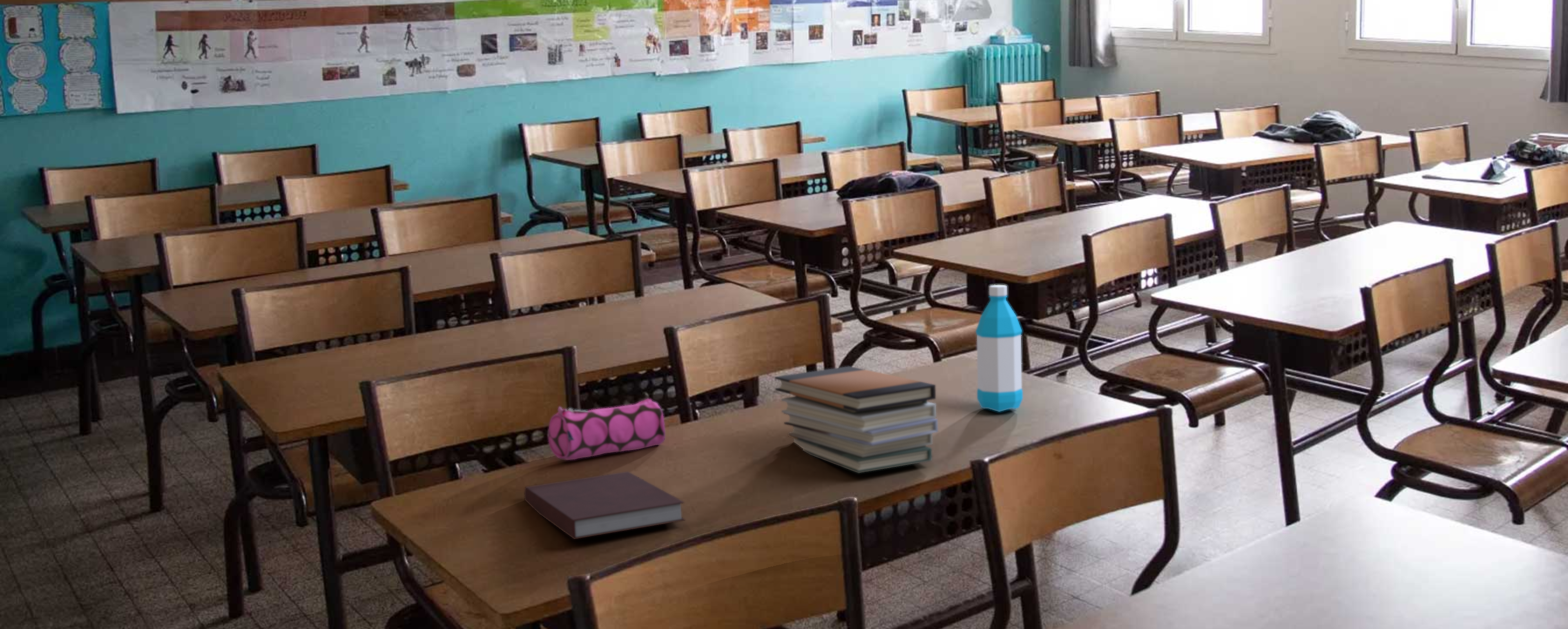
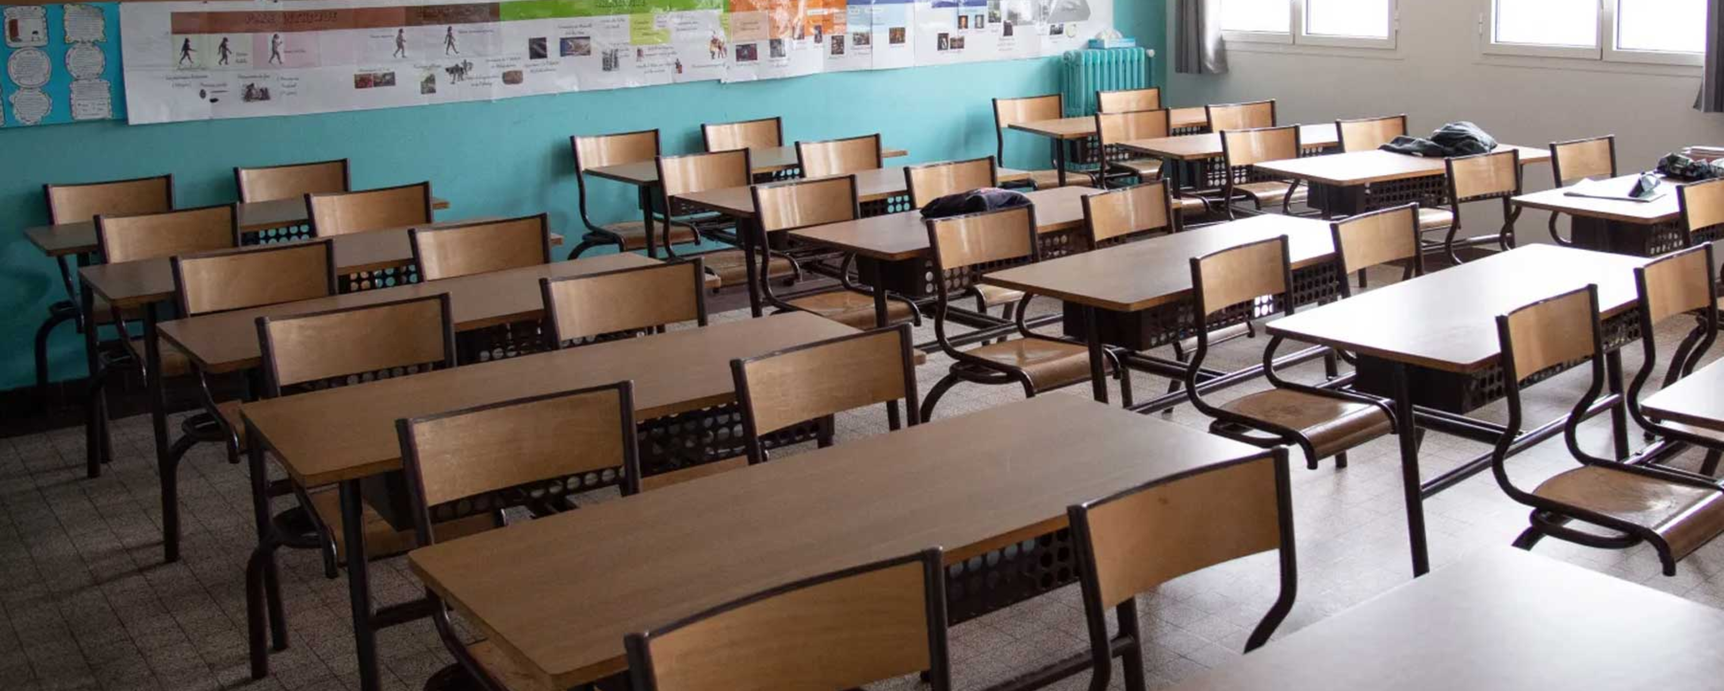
- notebook [524,471,686,540]
- book stack [774,366,938,474]
- pencil case [548,398,666,460]
- water bottle [975,285,1023,412]
